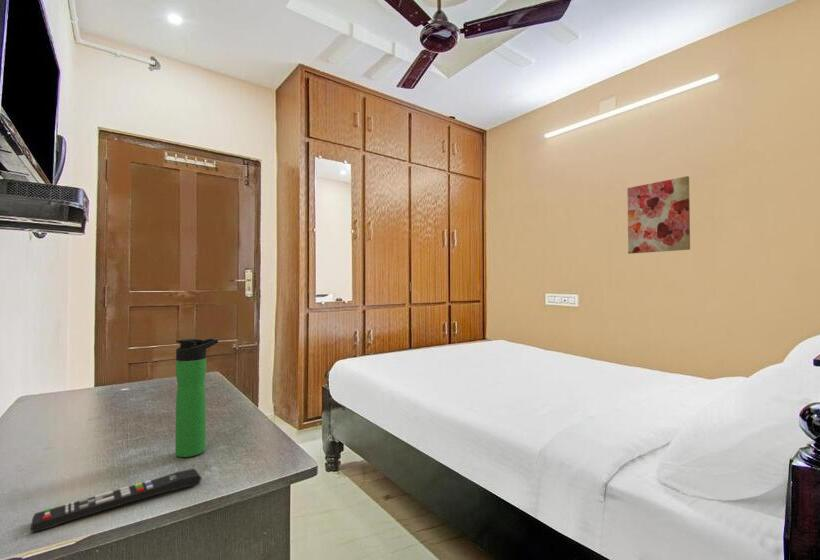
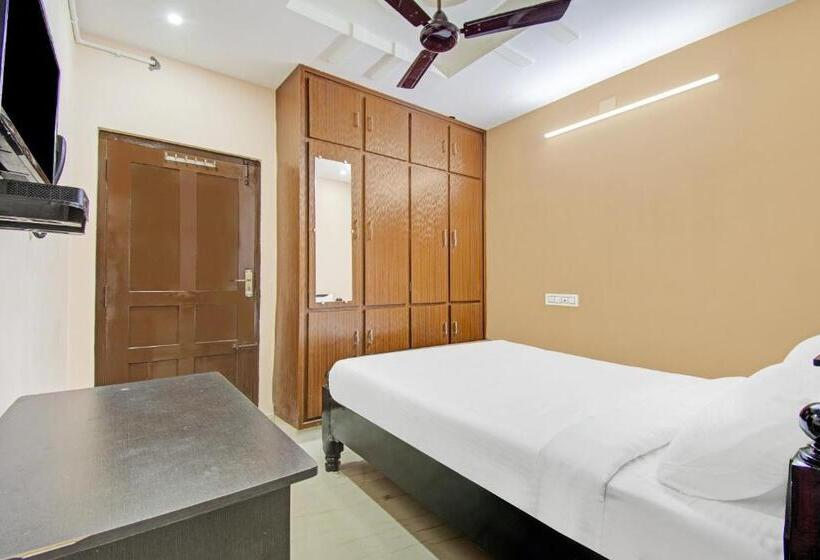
- wall art [626,175,691,255]
- bottle [174,338,219,458]
- remote control [30,468,202,533]
